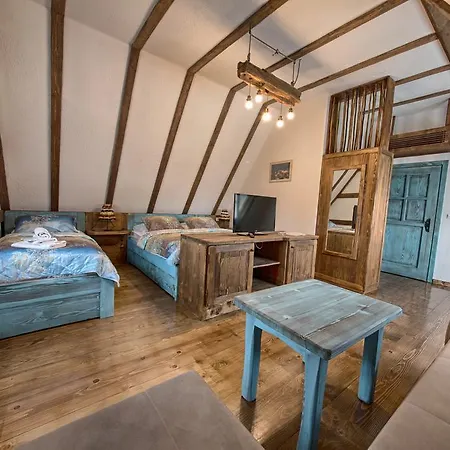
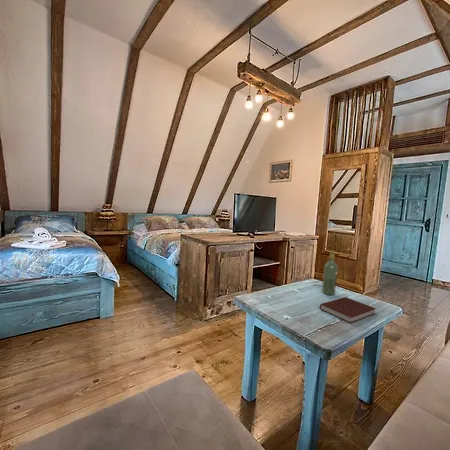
+ wine bottle [321,249,339,296]
+ notebook [319,296,377,324]
